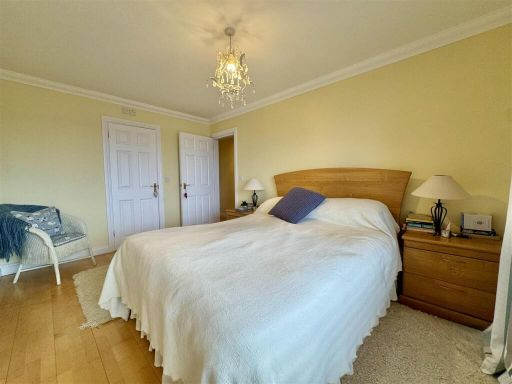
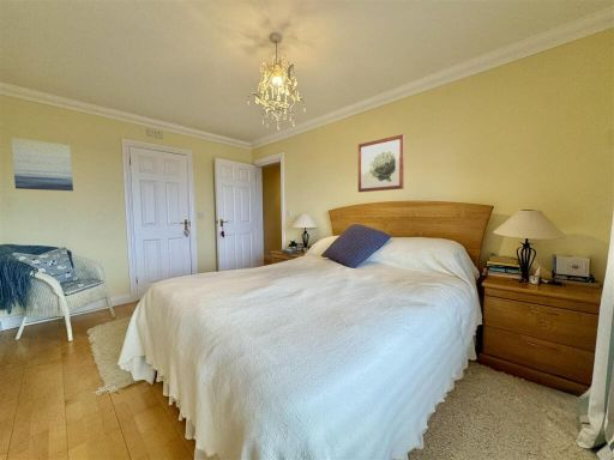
+ wall art [357,133,405,193]
+ wall art [10,137,74,192]
